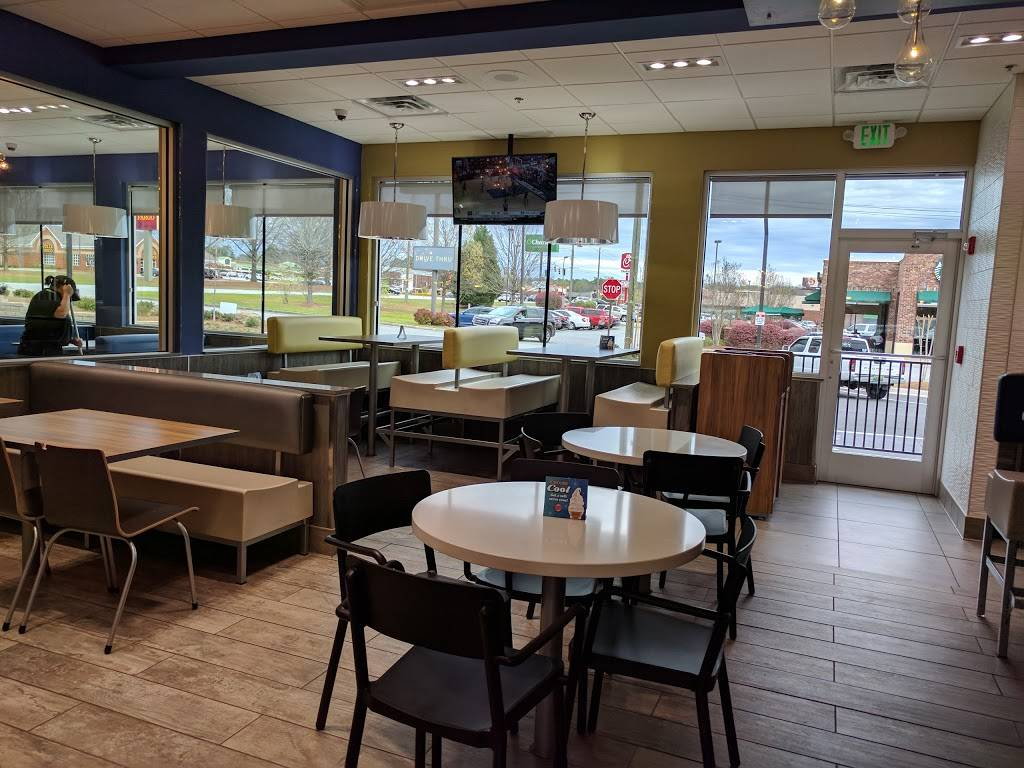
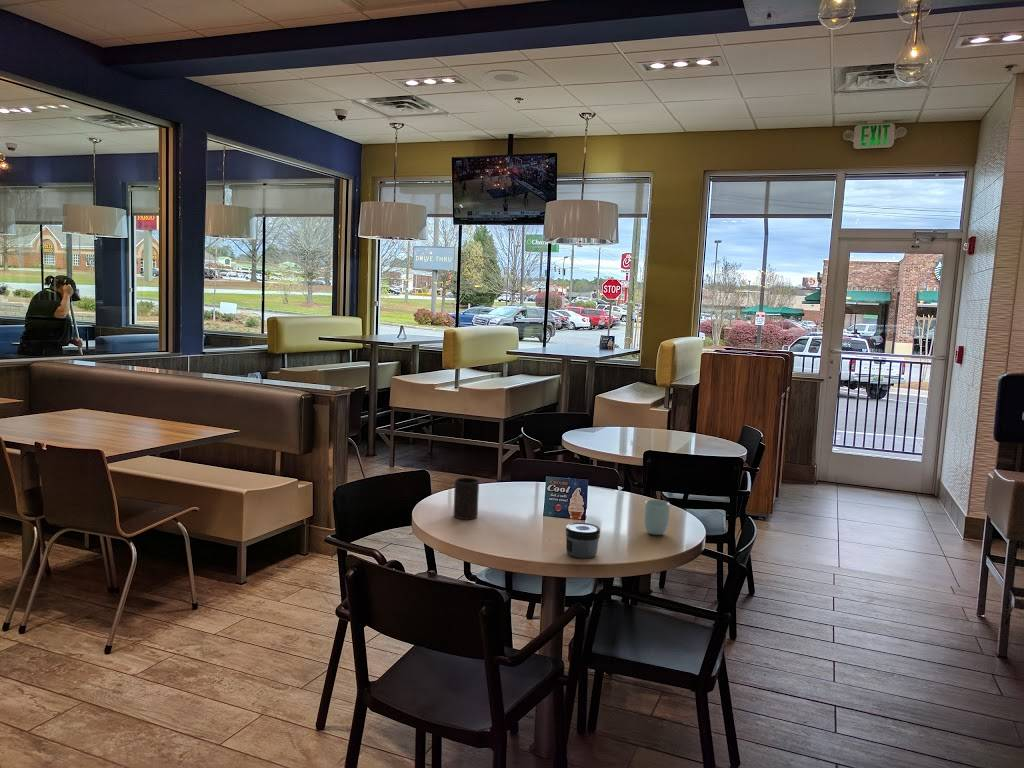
+ cup [643,498,671,536]
+ cup [452,477,480,521]
+ jar [564,522,601,559]
